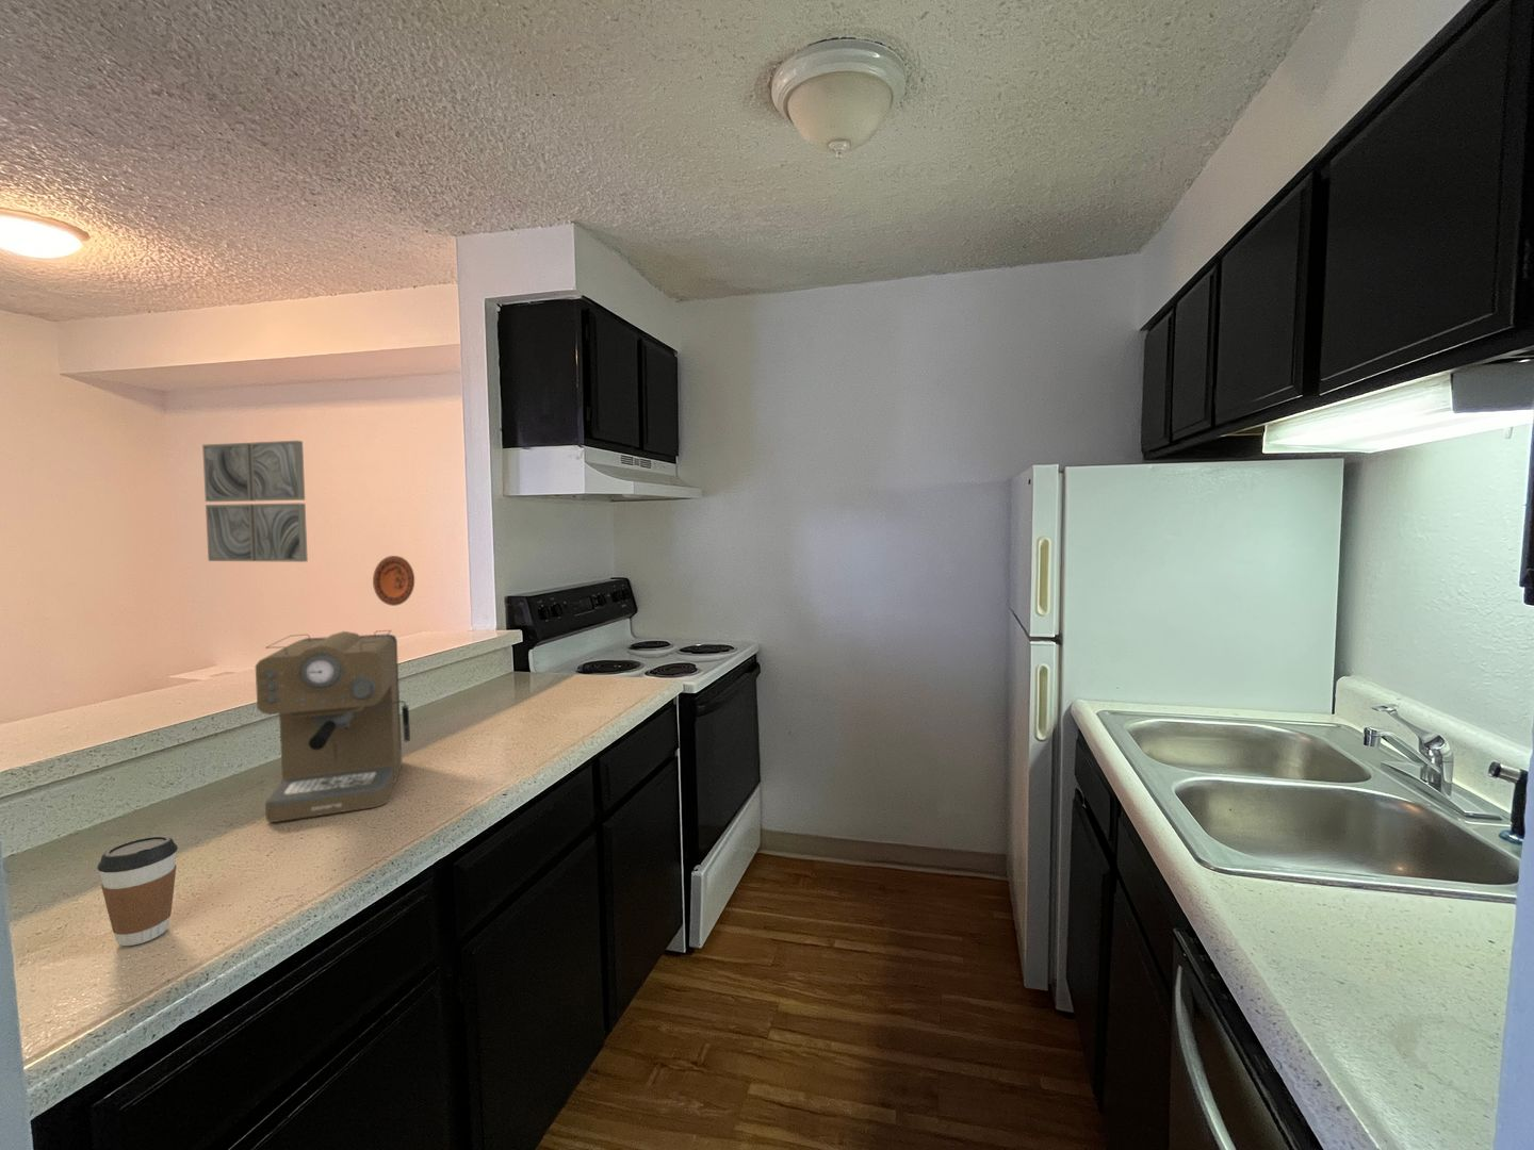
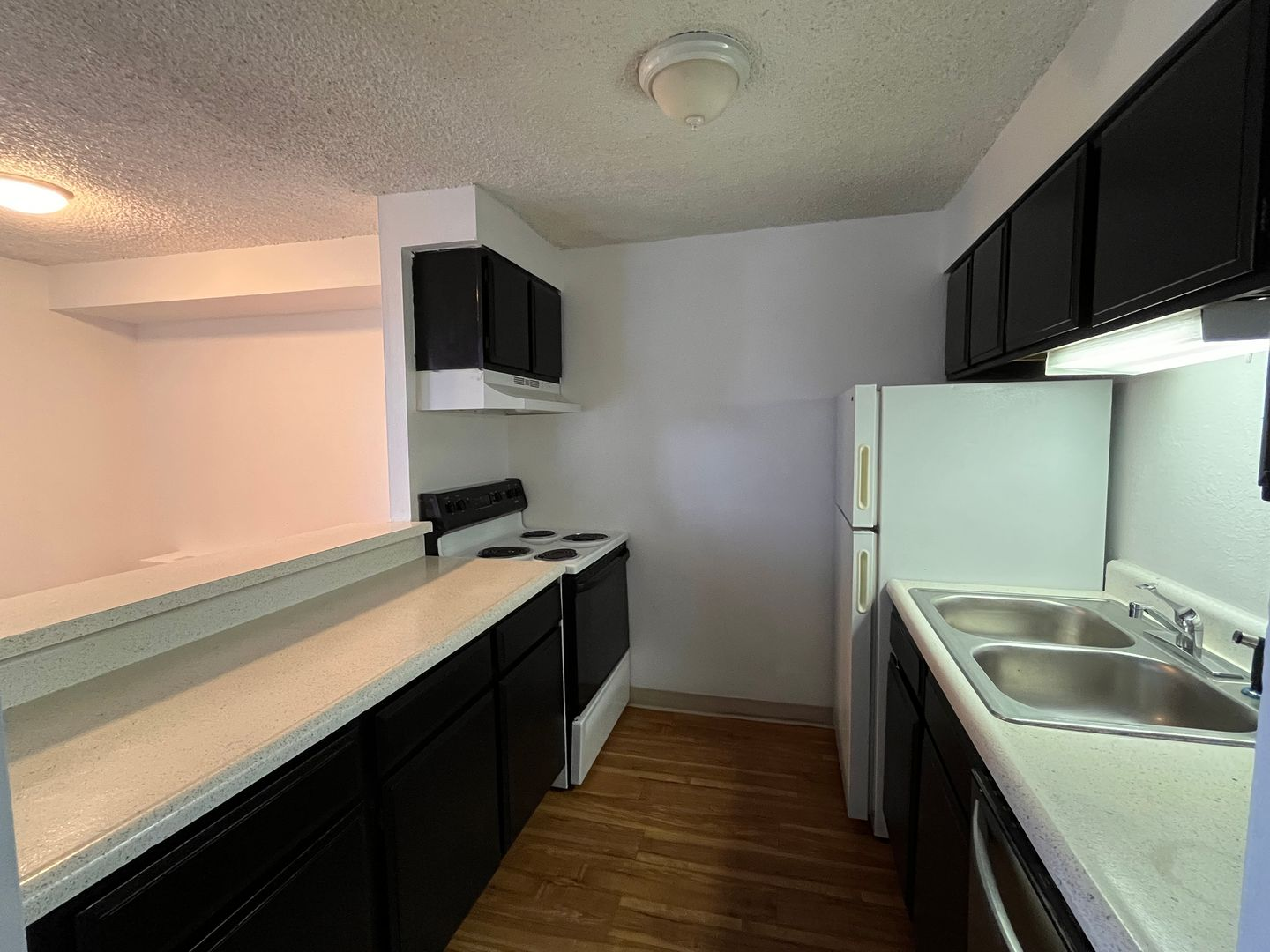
- decorative plate [372,554,416,606]
- coffee cup [97,835,179,947]
- coffee maker [255,629,411,823]
- wall art [202,440,309,563]
